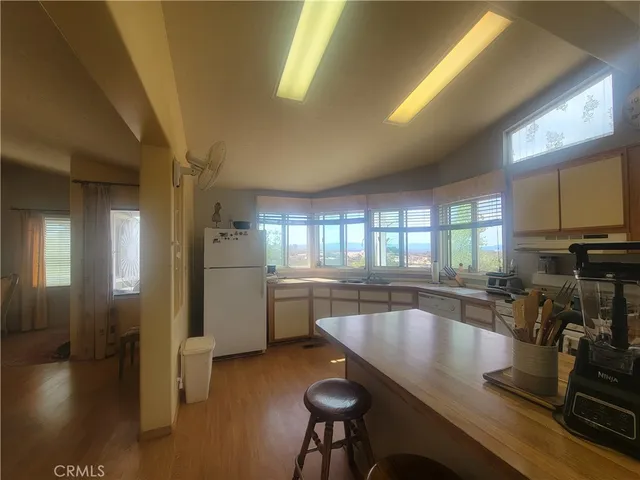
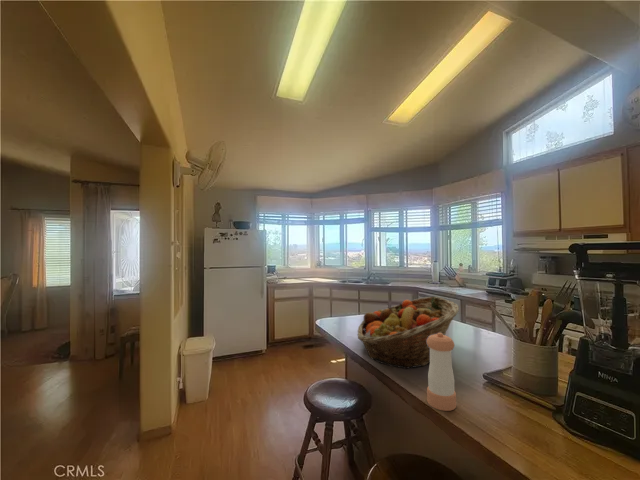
+ fruit basket [356,295,460,370]
+ pepper shaker [426,333,457,412]
